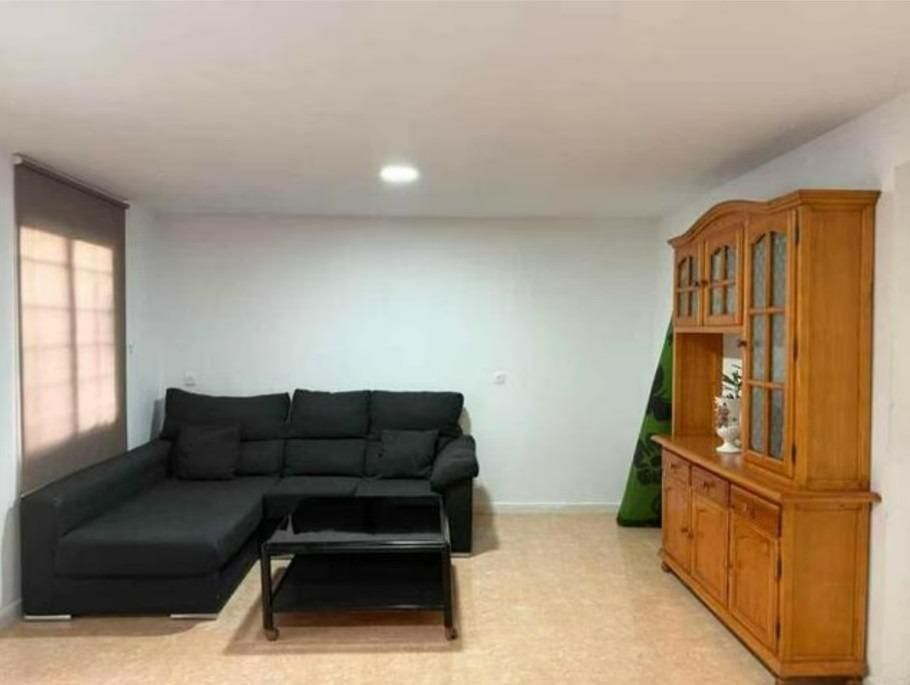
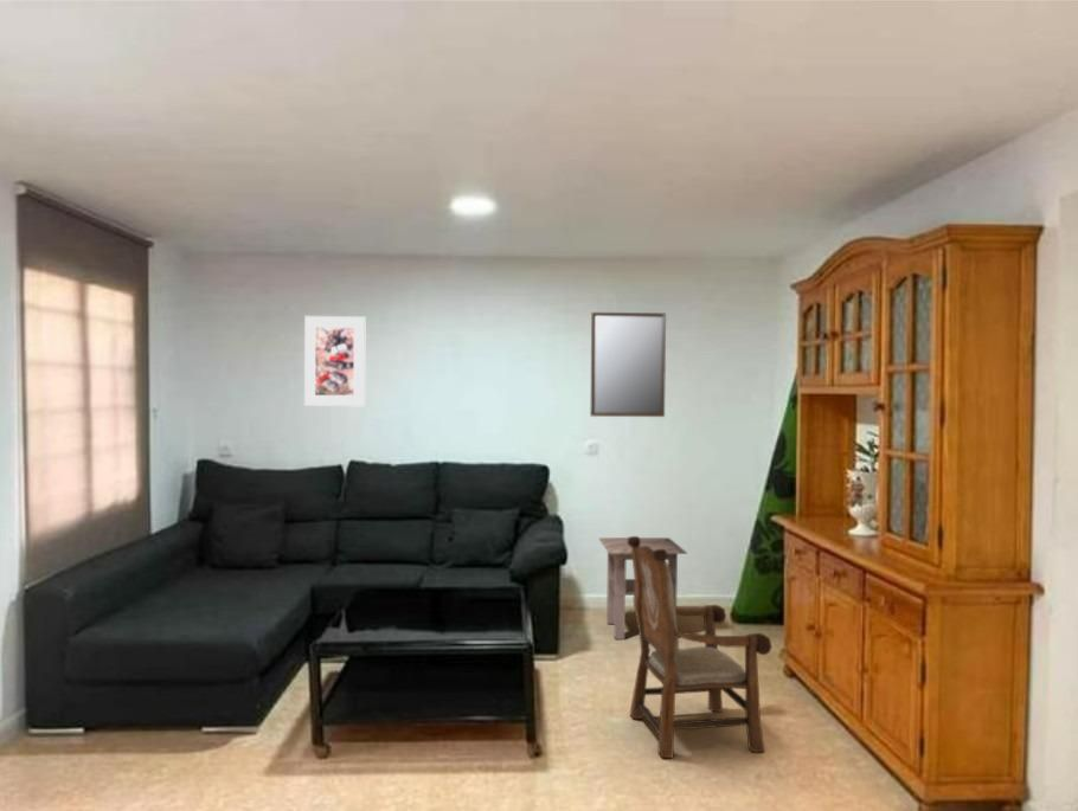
+ side table [598,536,688,641]
+ armchair [628,535,772,759]
+ home mirror [589,311,667,418]
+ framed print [303,315,366,407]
